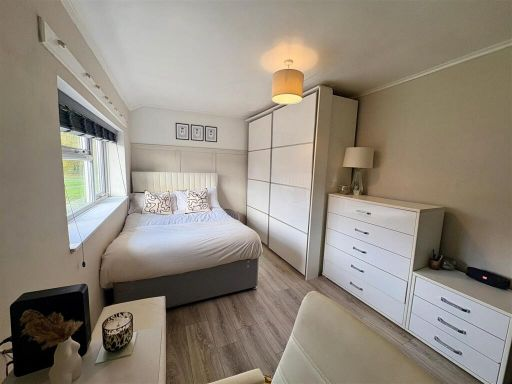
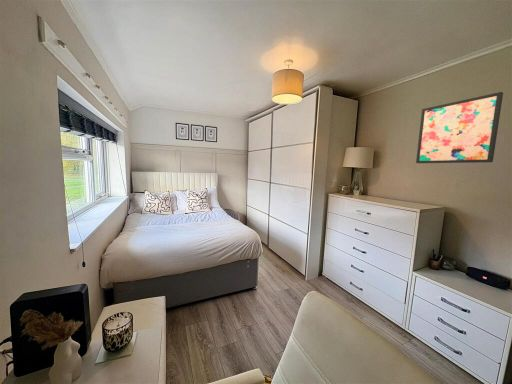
+ wall art [415,91,504,164]
